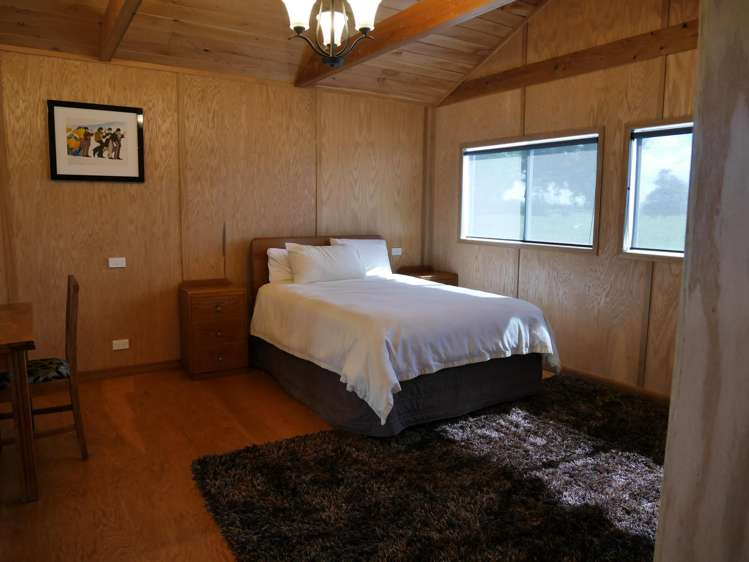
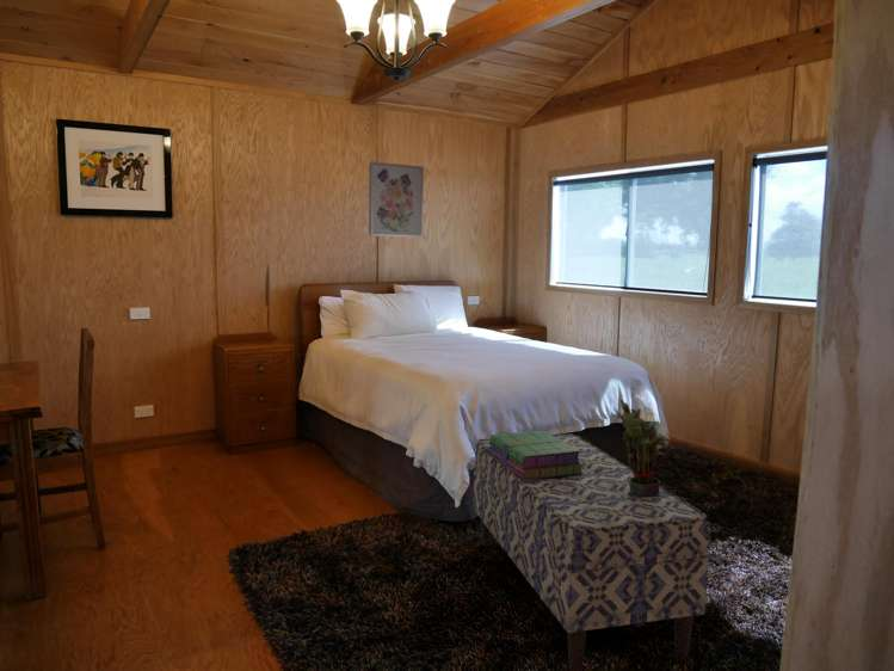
+ bench [473,433,711,671]
+ stack of books [487,429,584,480]
+ potted plant [617,399,673,495]
+ wall art [368,160,425,239]
